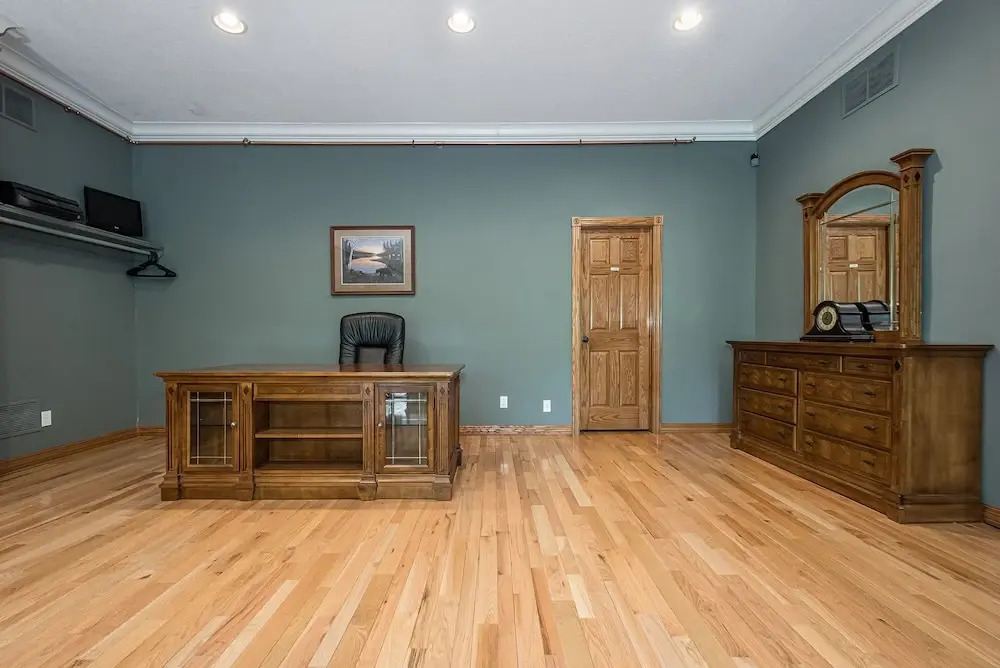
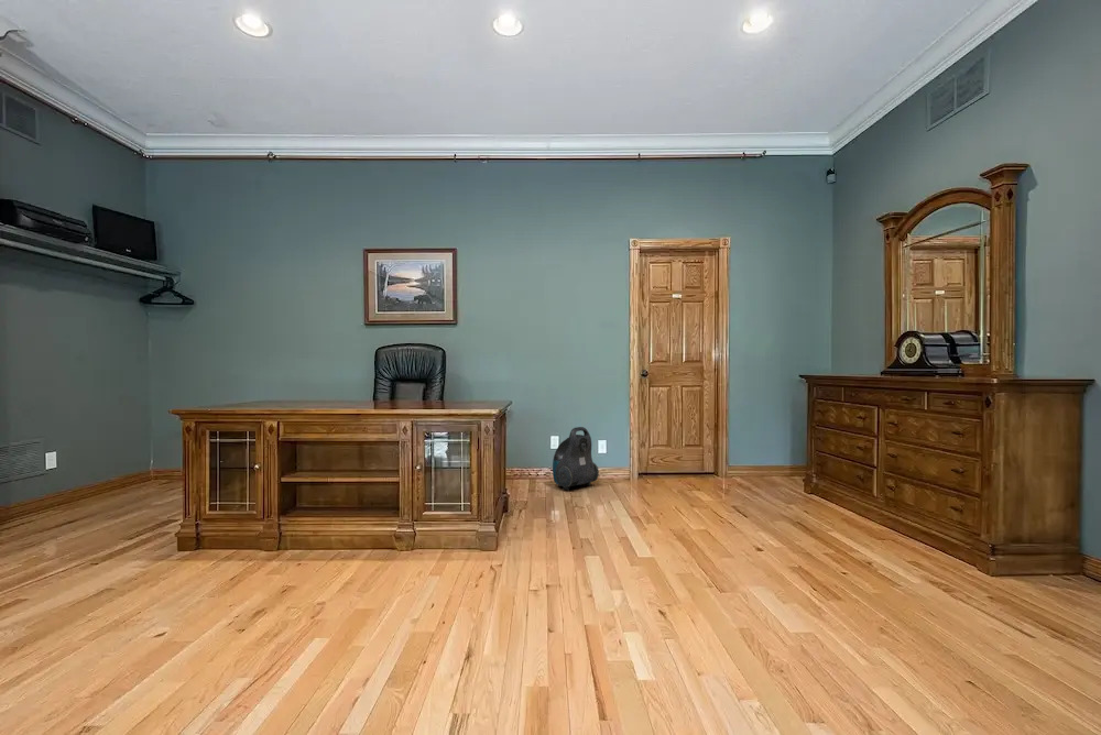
+ vacuum cleaner [552,426,600,492]
